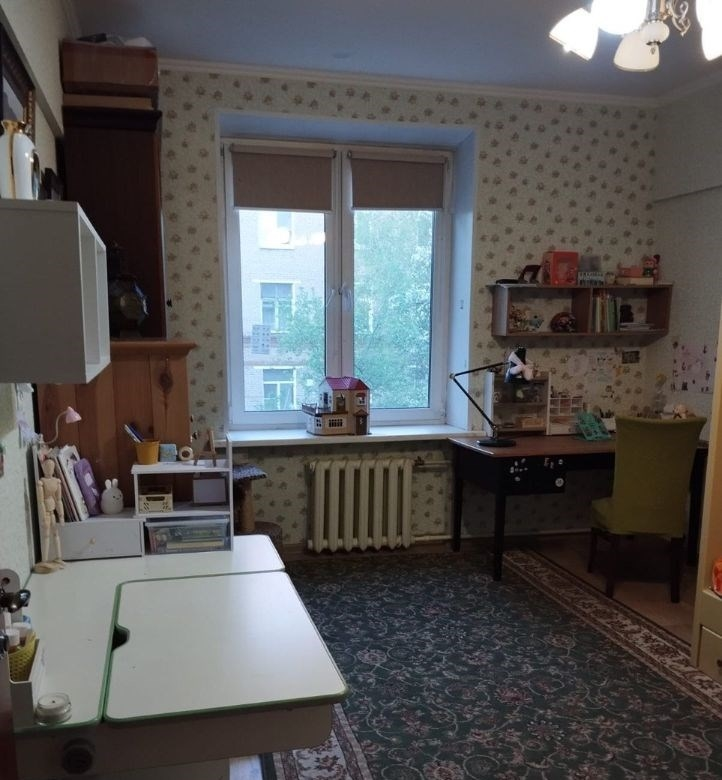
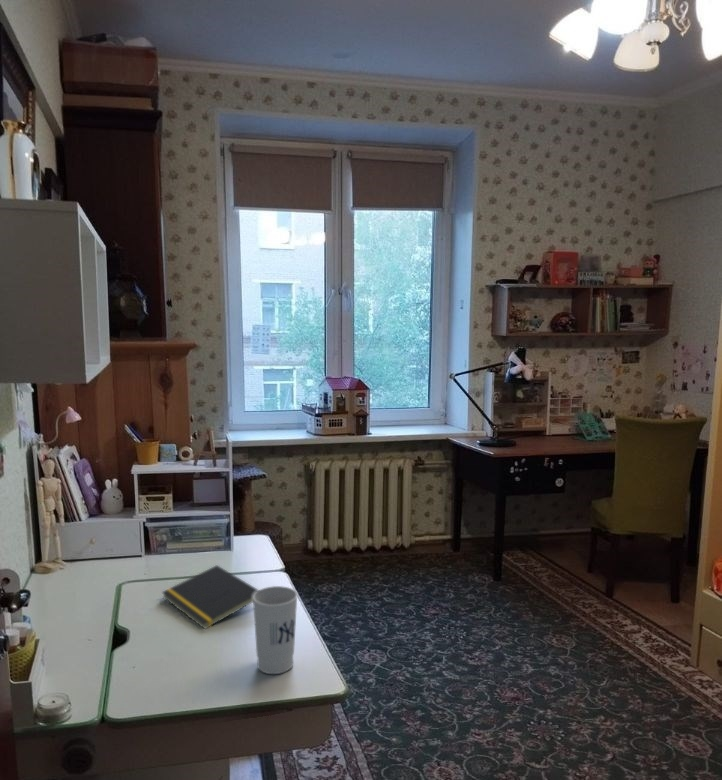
+ notepad [161,564,259,630]
+ cup [252,585,299,675]
